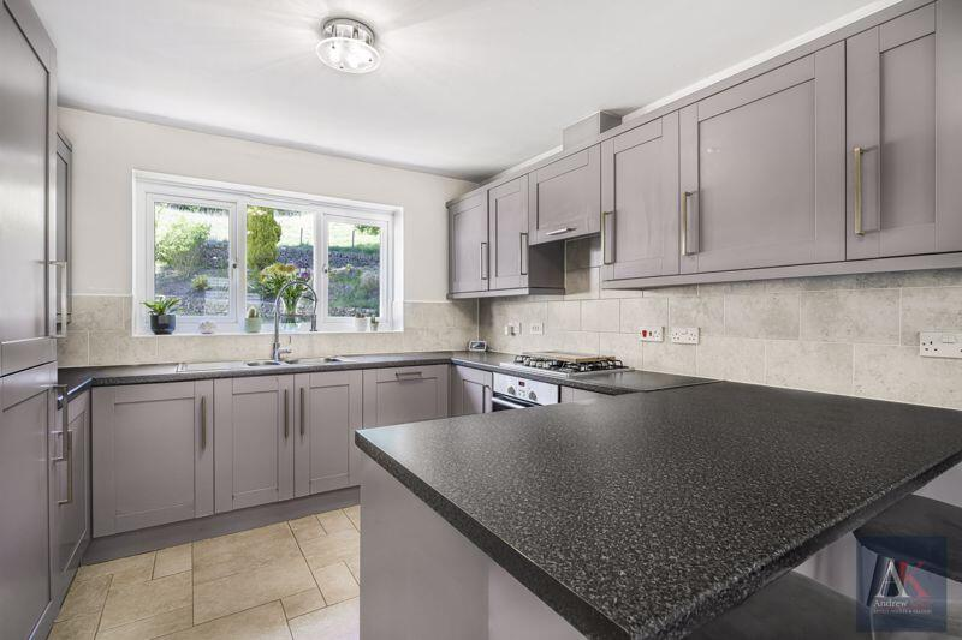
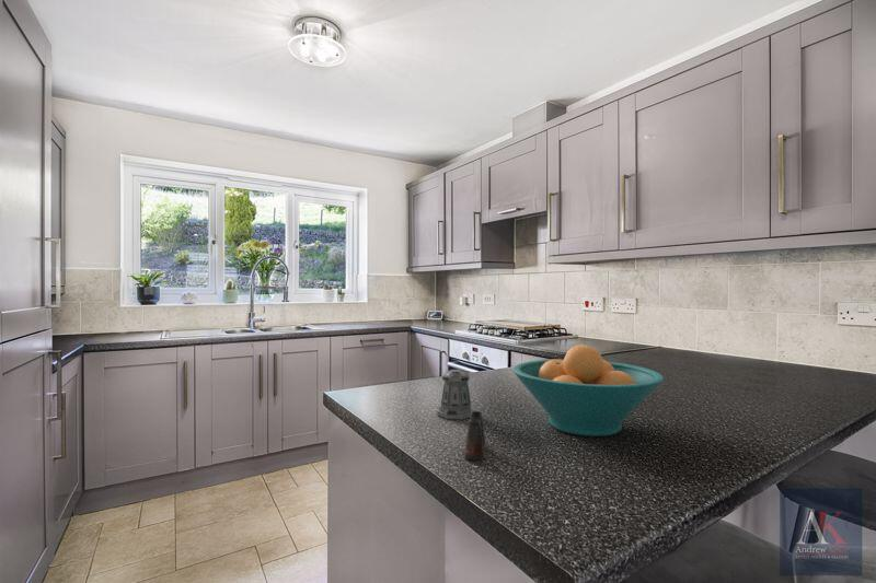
+ fruit bowl [512,343,665,438]
+ pepper shaker [436,368,475,420]
+ salt shaker [463,410,487,462]
